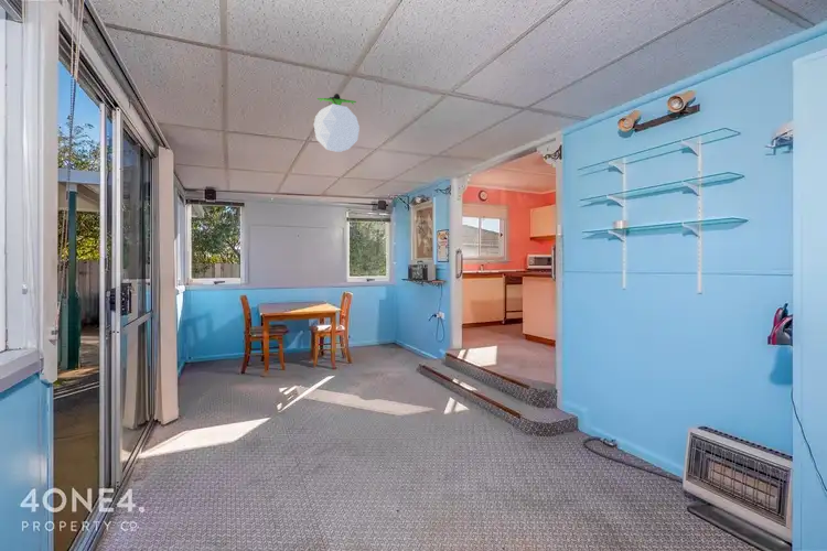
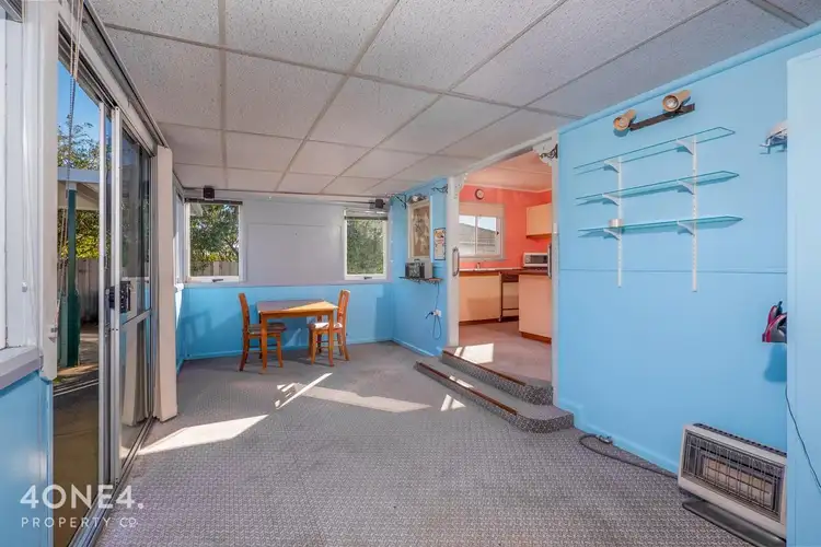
- ceiling light [313,93,361,153]
